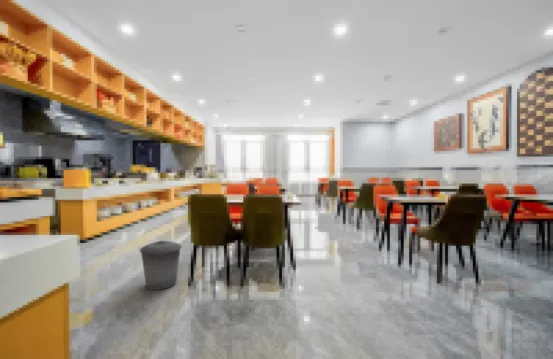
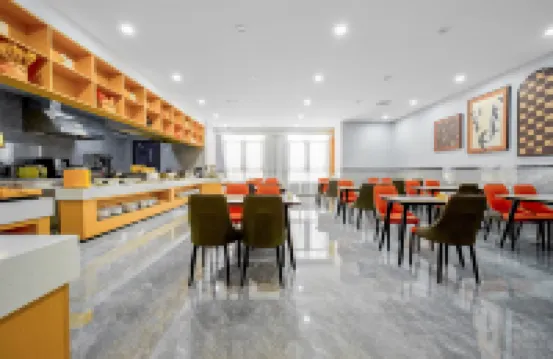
- trash can [139,239,183,291]
